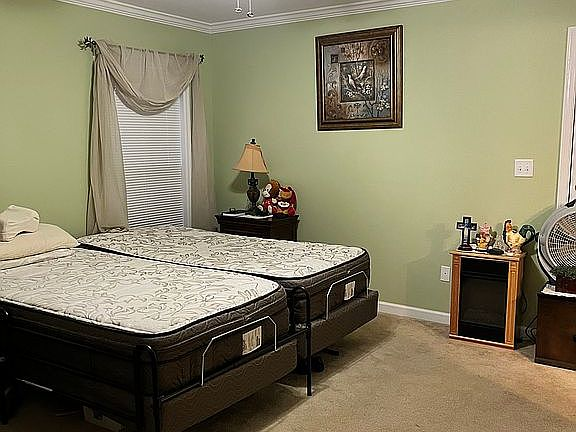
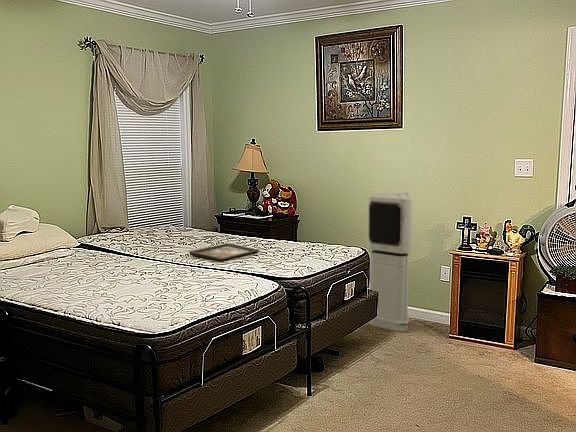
+ decorative tray [188,242,260,262]
+ air purifier [366,192,413,333]
